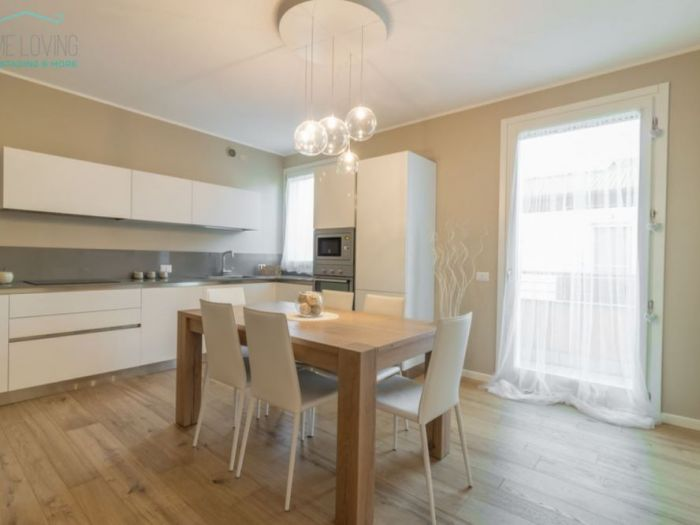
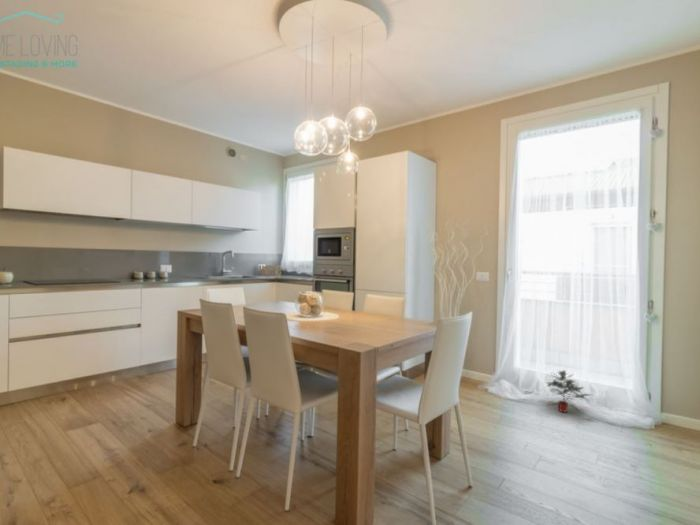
+ potted plant [545,369,593,414]
